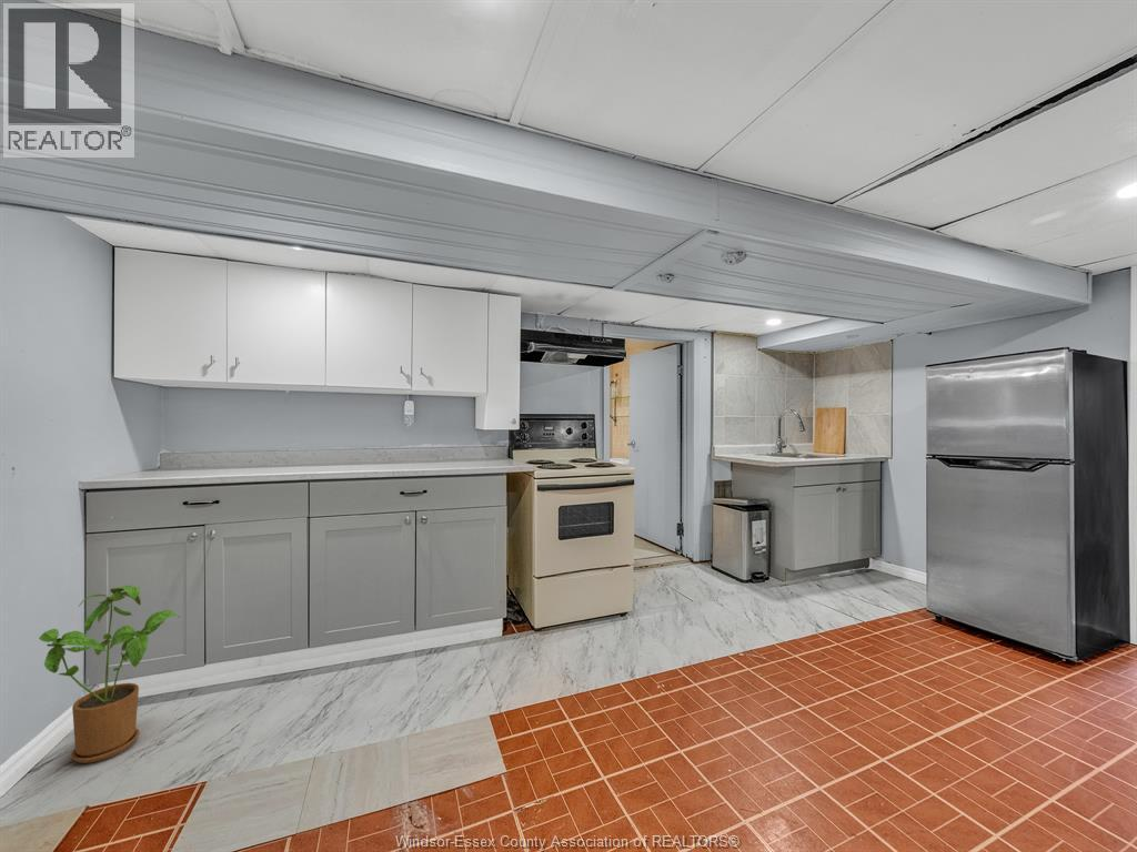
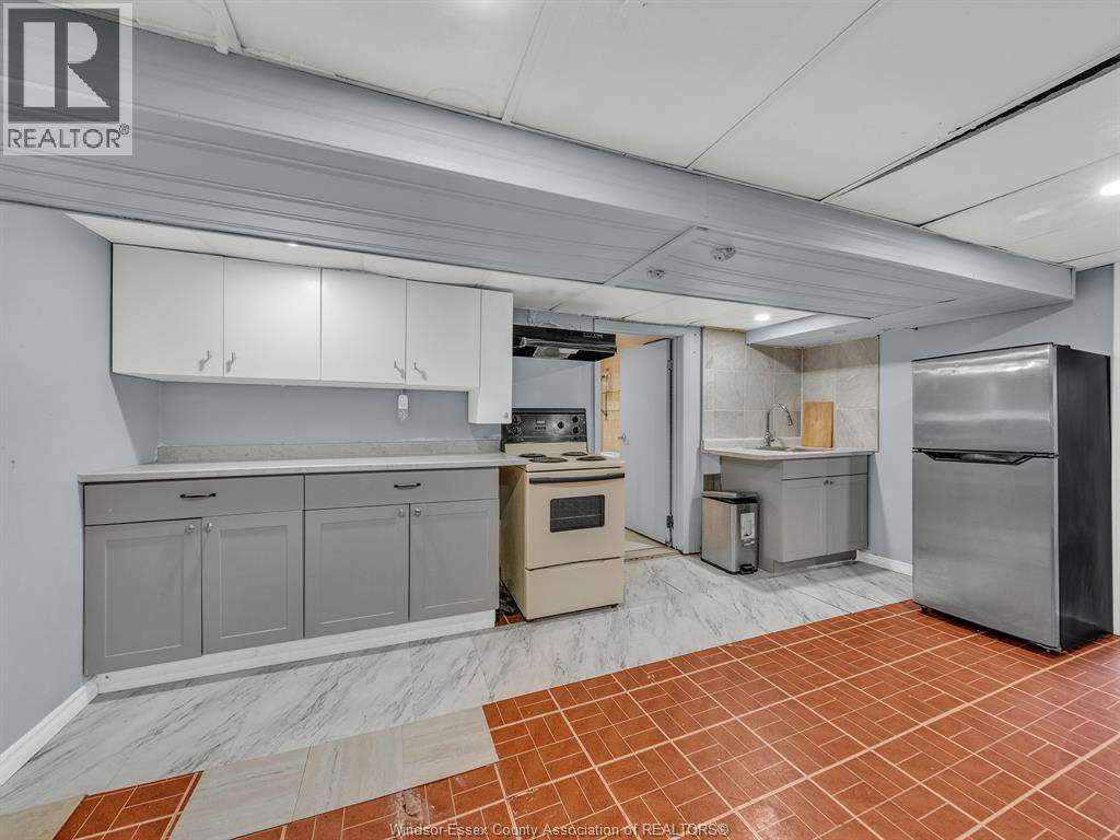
- house plant [38,585,181,764]
